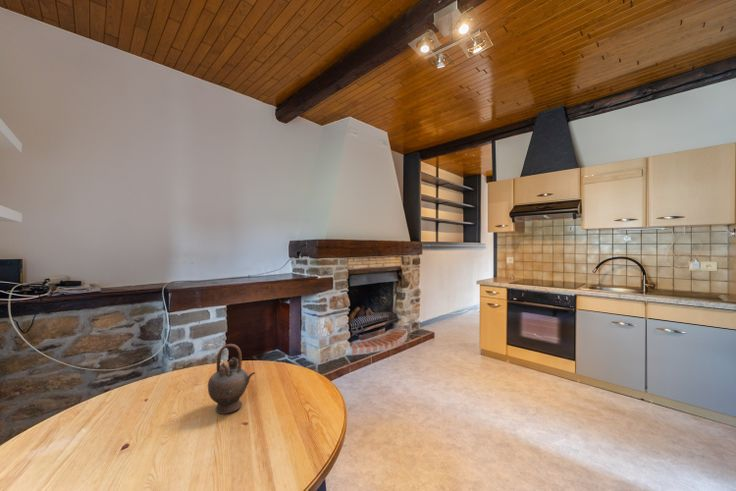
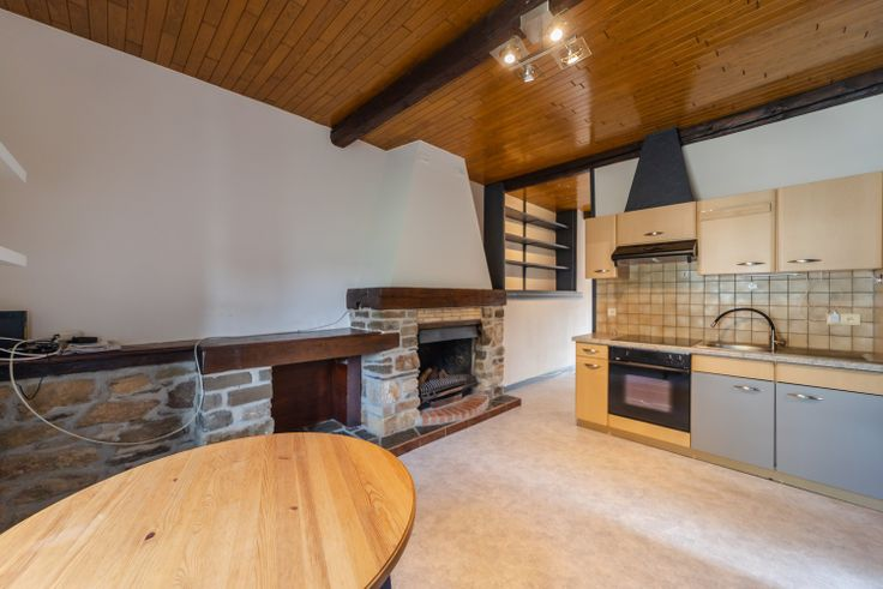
- teapot [207,343,256,415]
